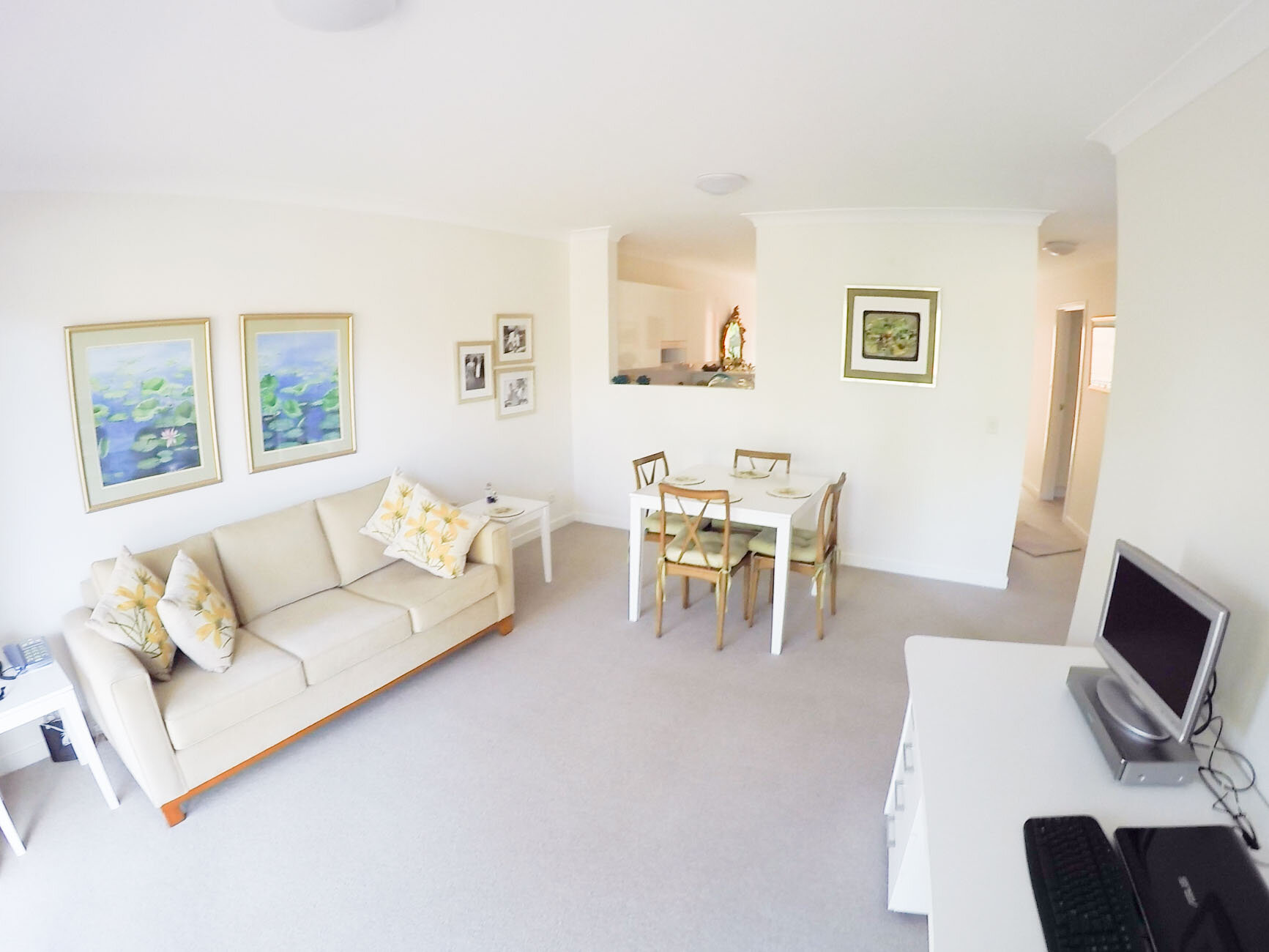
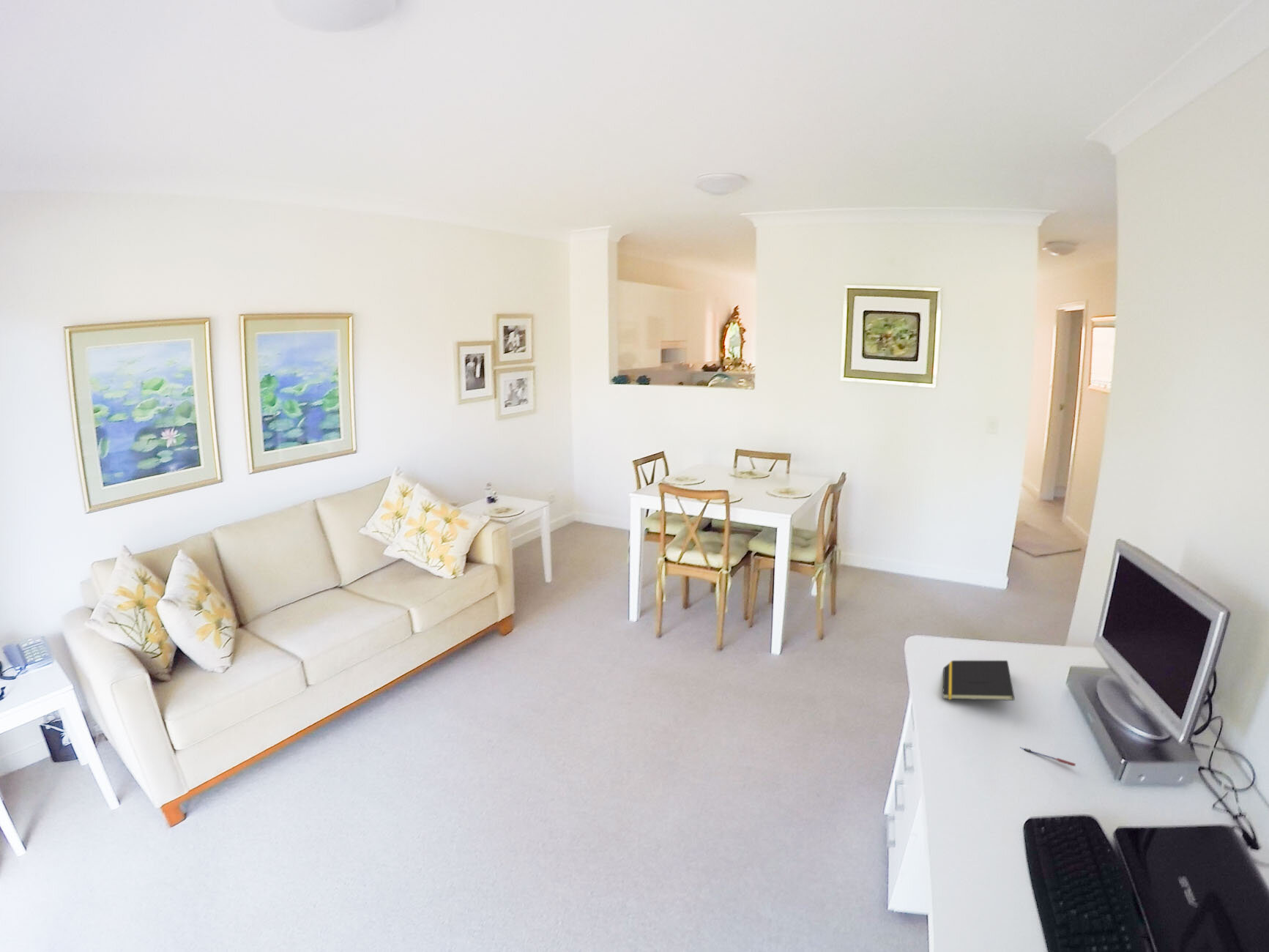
+ notepad [942,660,1015,702]
+ pen [1019,746,1076,767]
